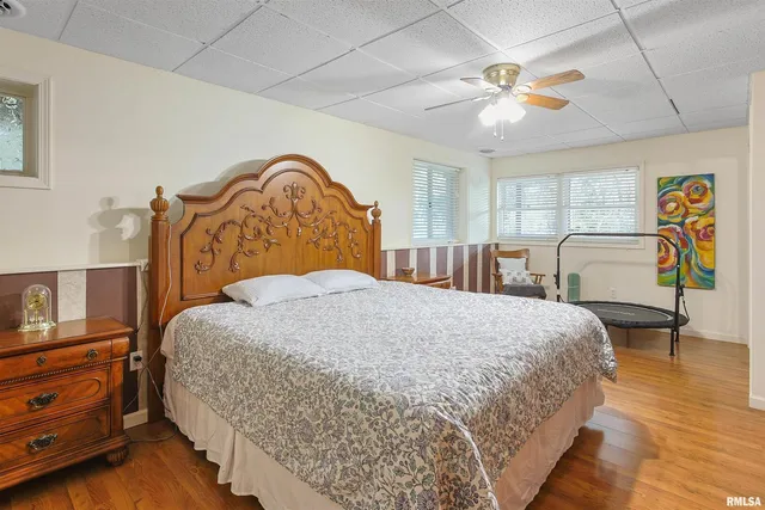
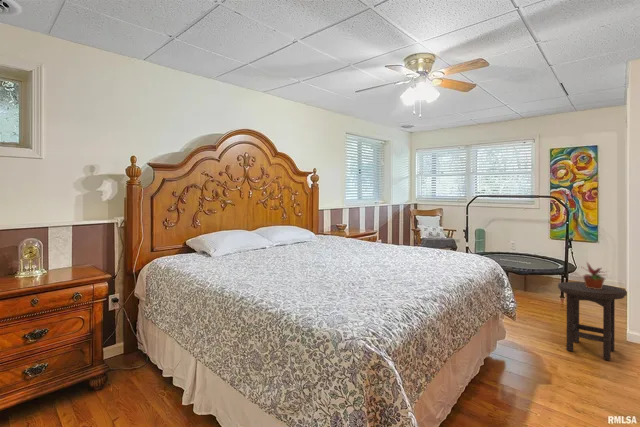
+ potted plant [579,261,610,289]
+ stool [557,281,628,361]
